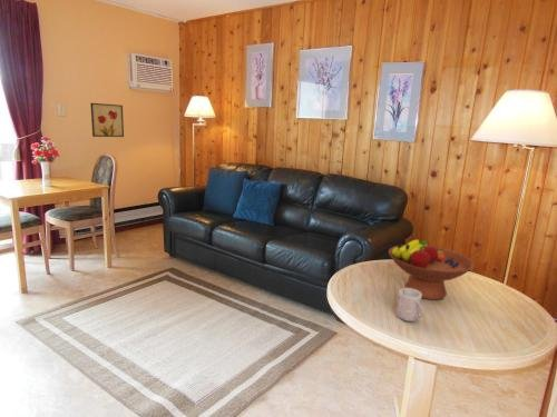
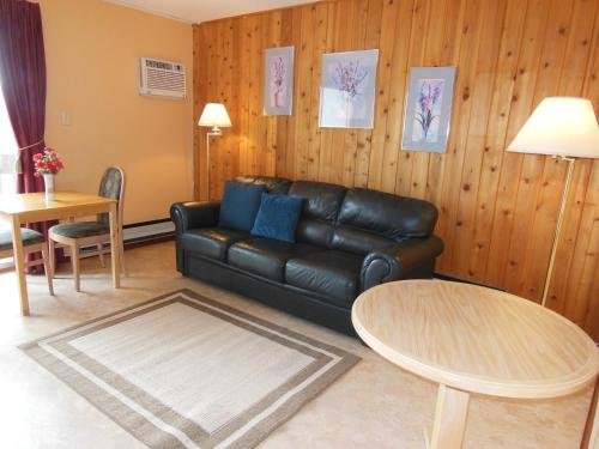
- fruit bowl [388,239,476,301]
- mug [395,280,424,322]
- wall art [89,102,125,138]
